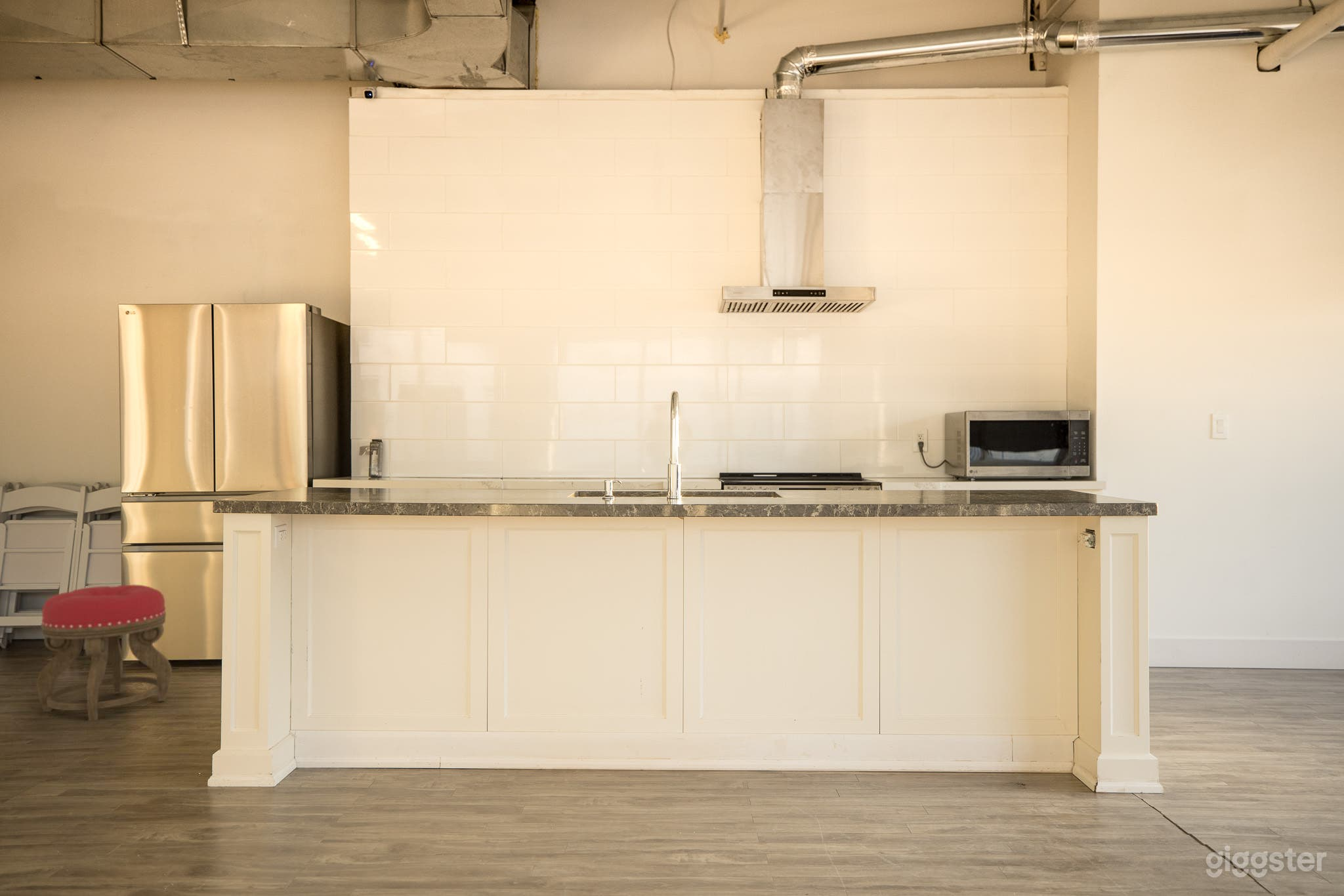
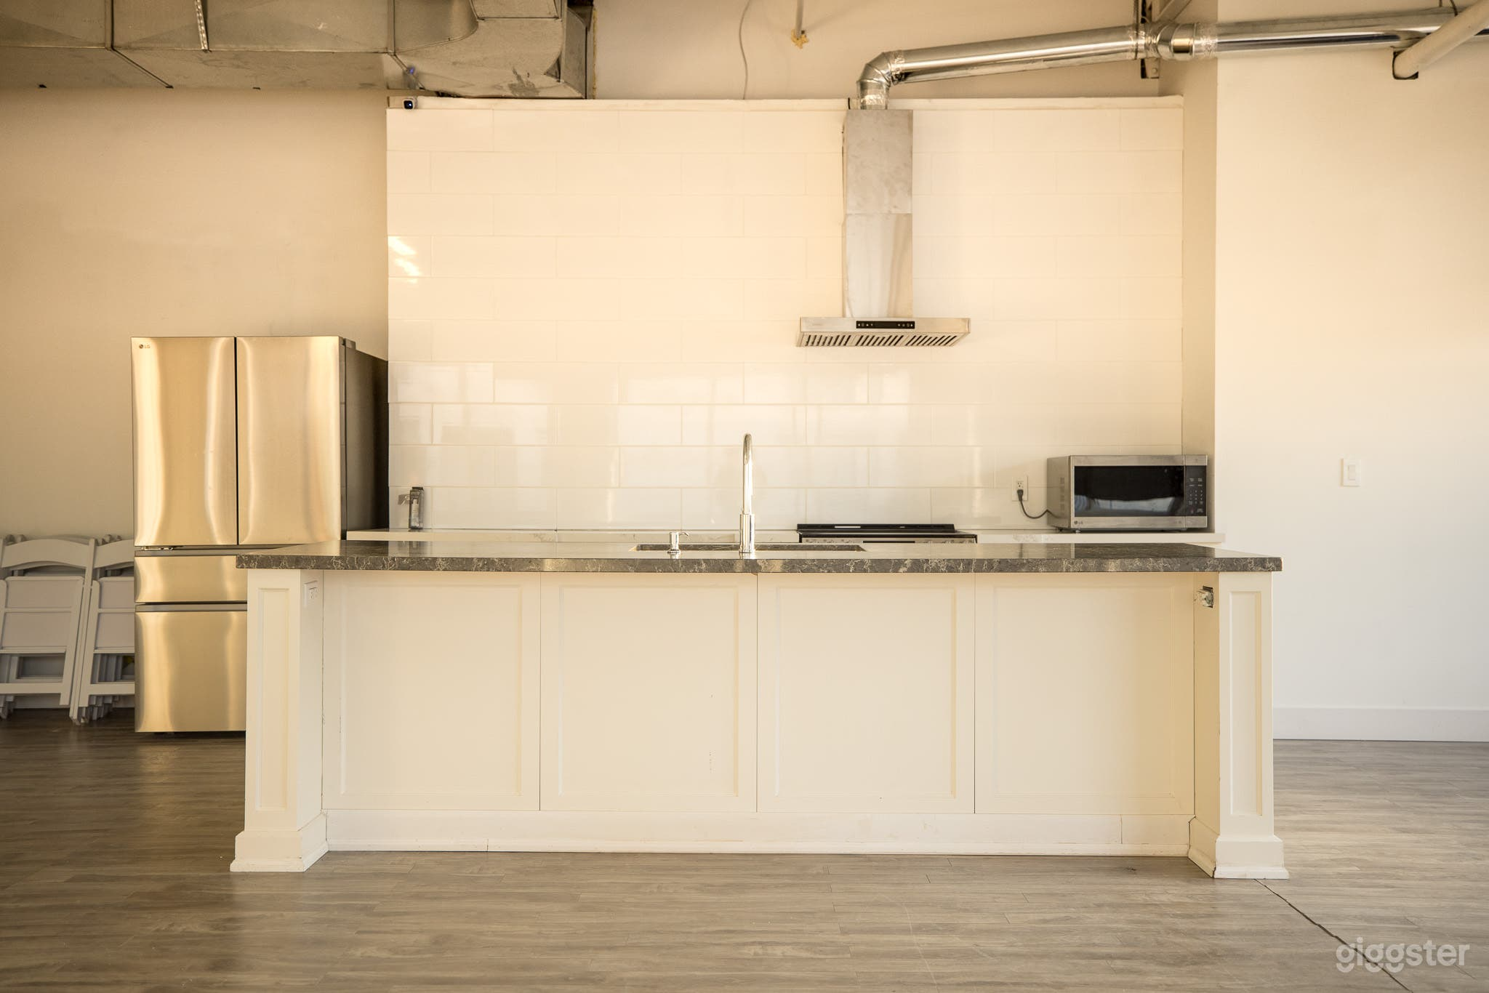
- stool [35,584,173,722]
